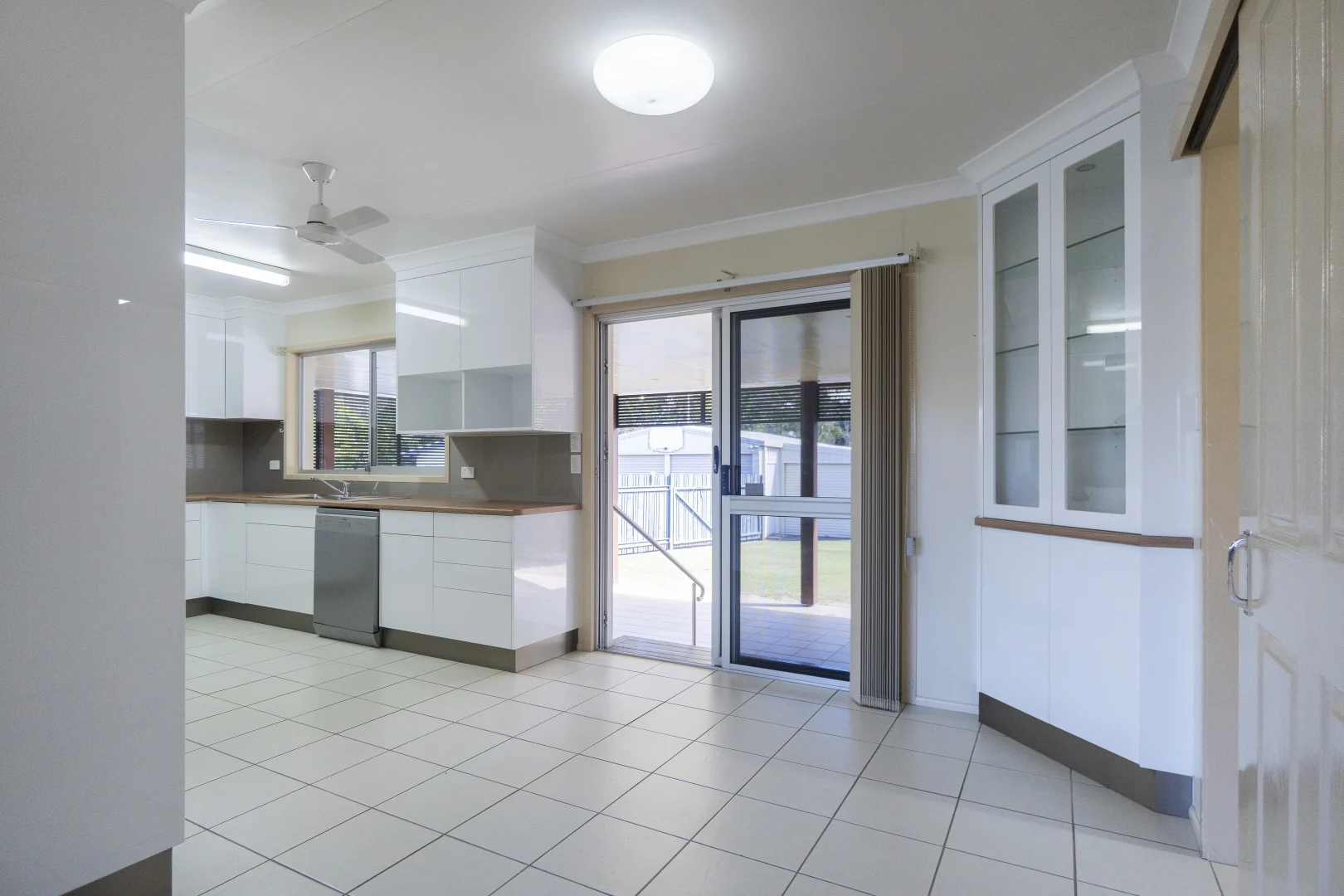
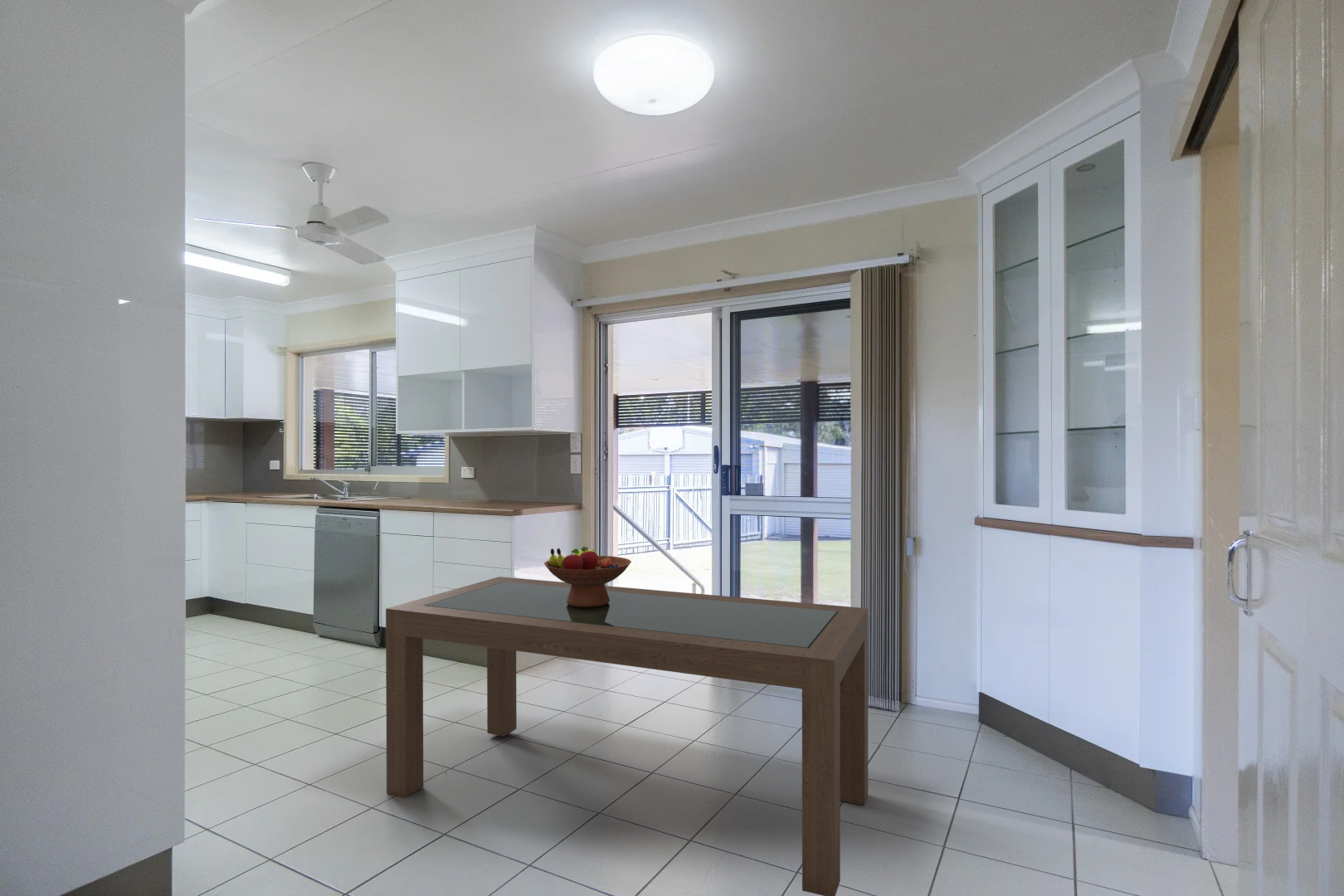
+ fruit bowl [543,546,632,607]
+ dining table [385,576,869,896]
